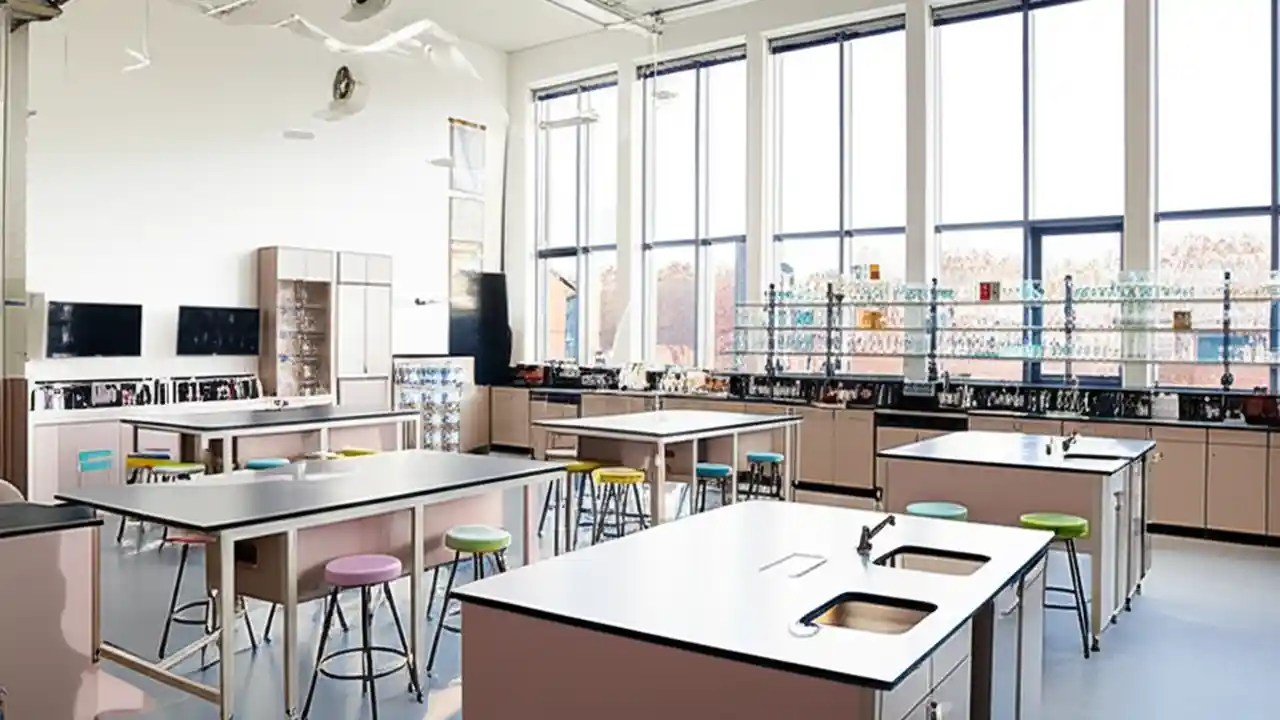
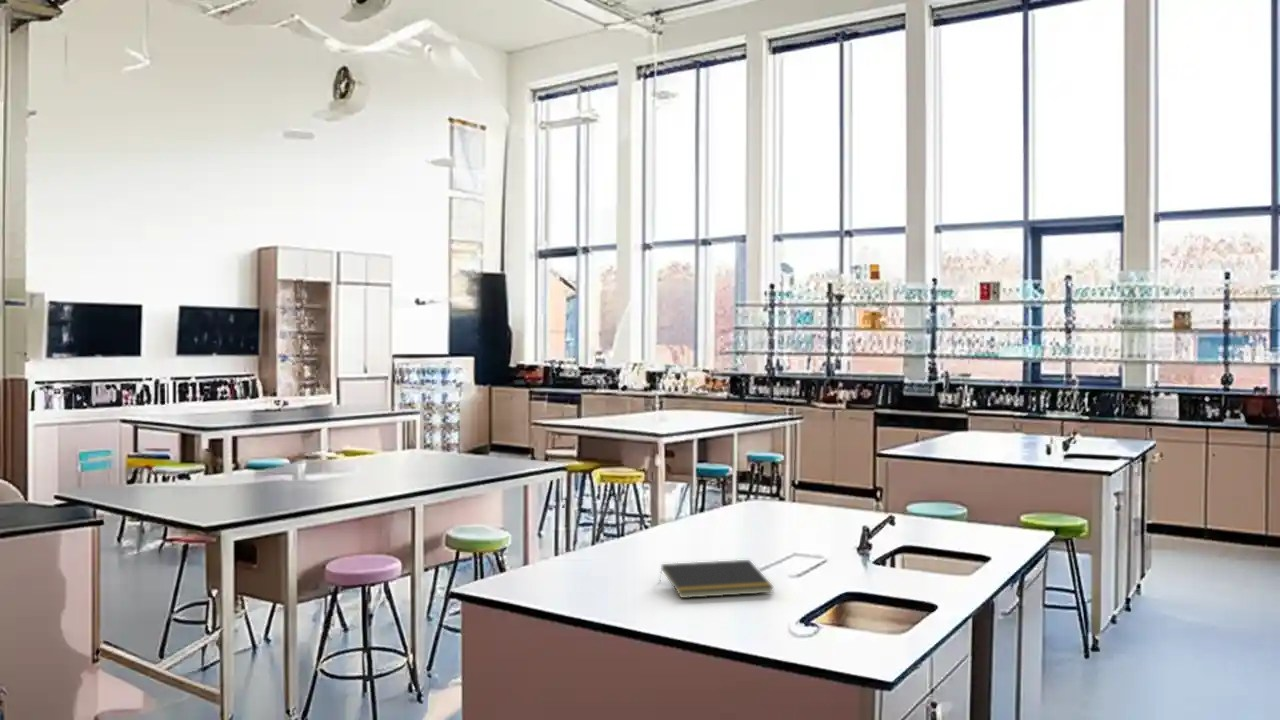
+ notepad [658,559,775,599]
